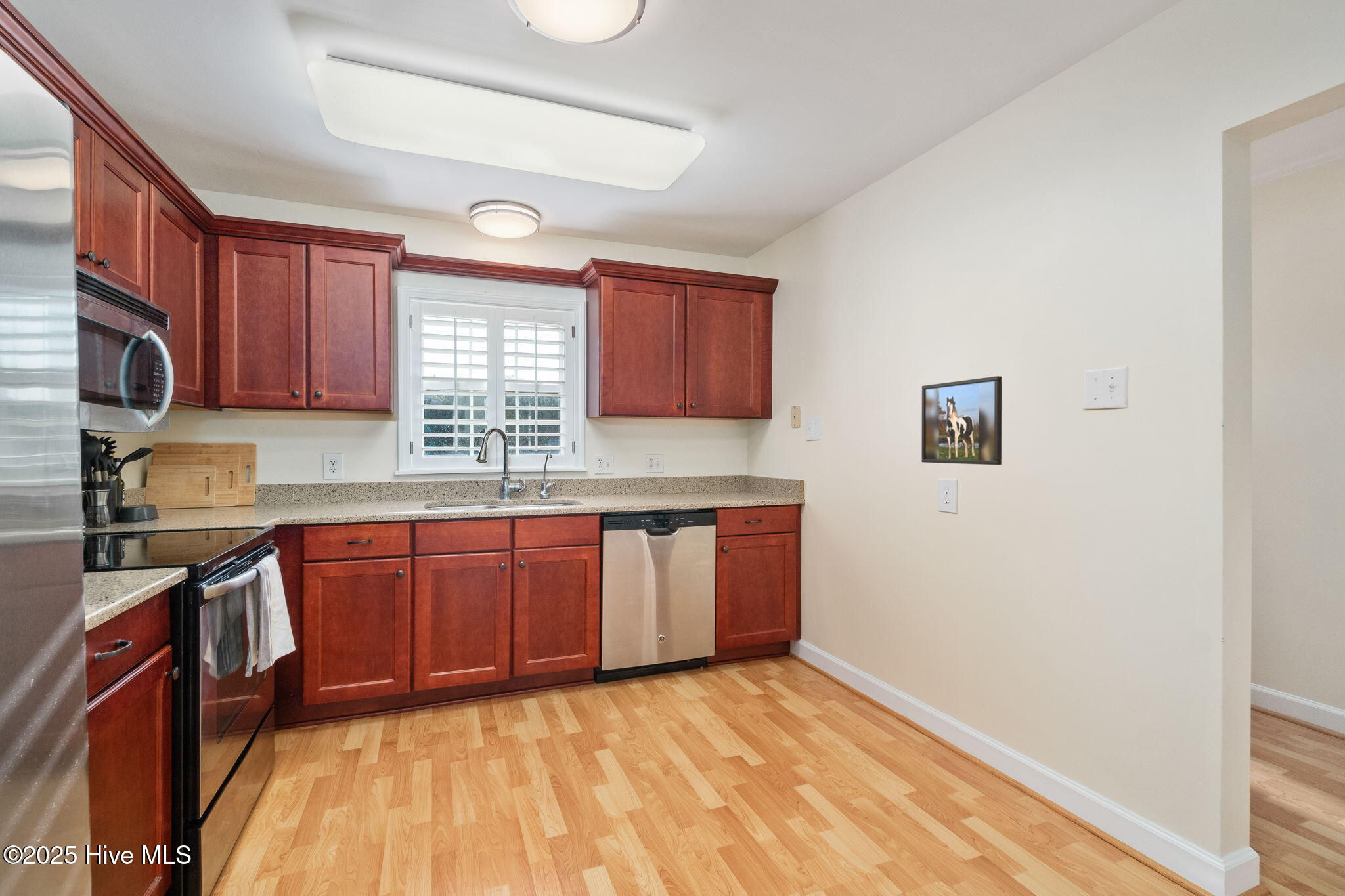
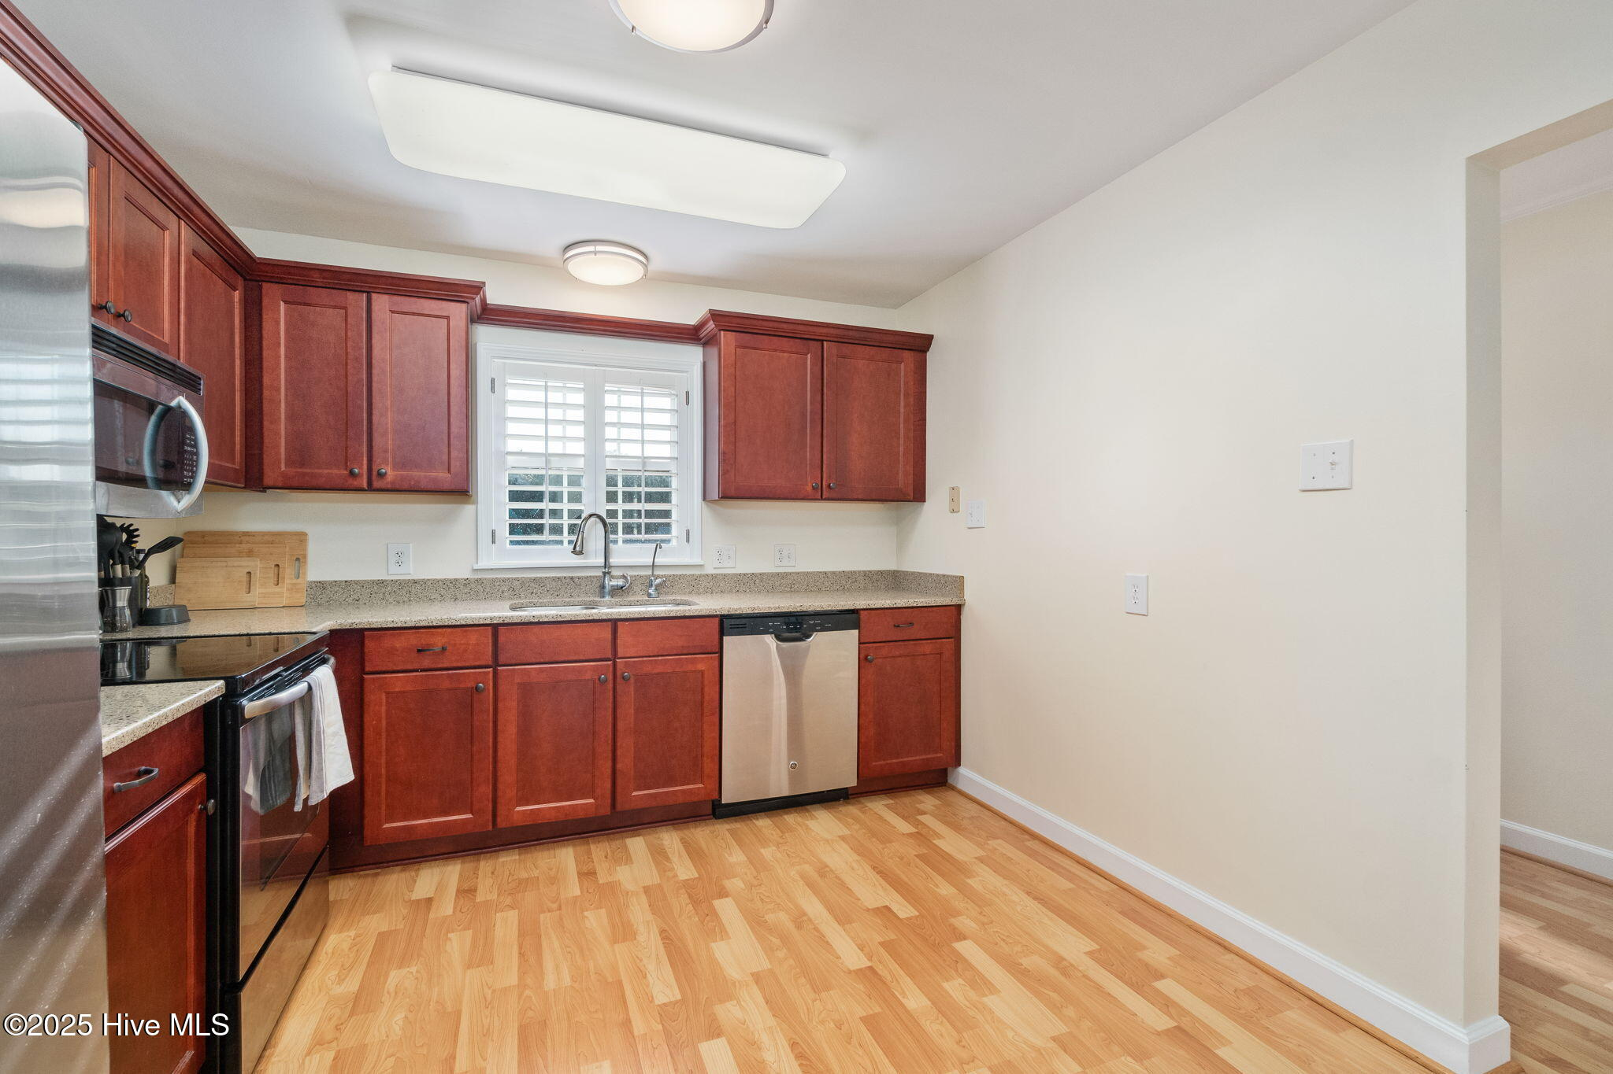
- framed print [921,375,1002,465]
